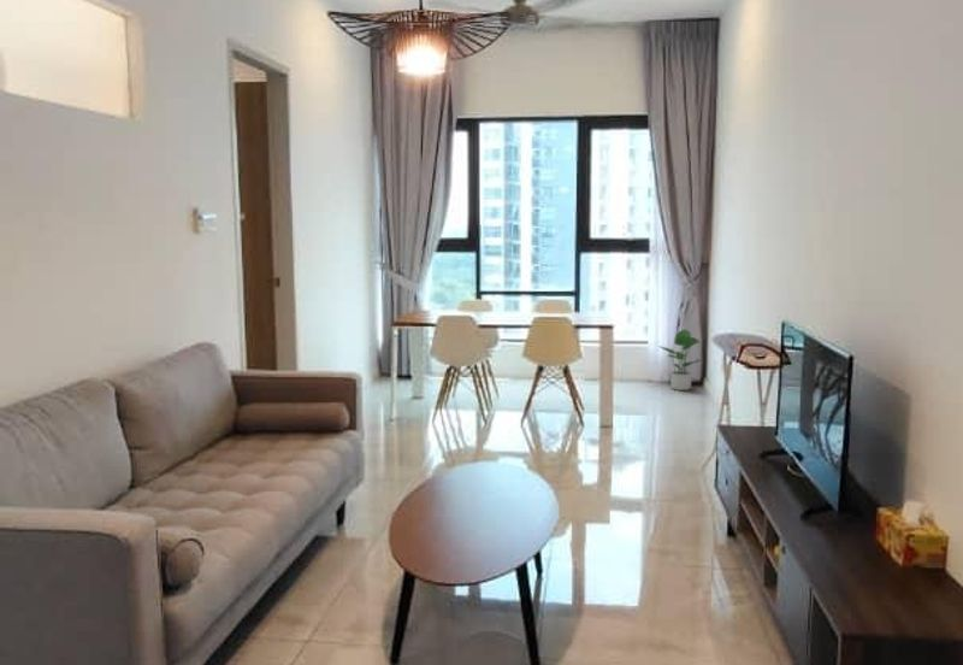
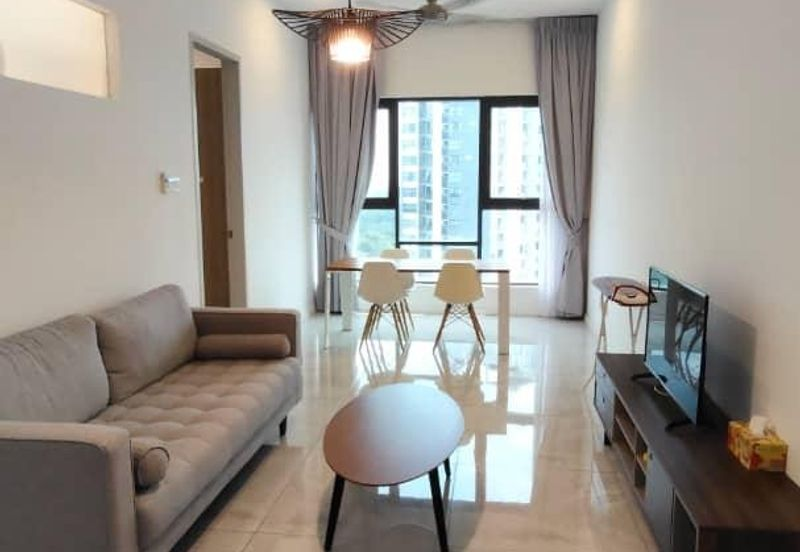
- potted plant [657,328,703,392]
